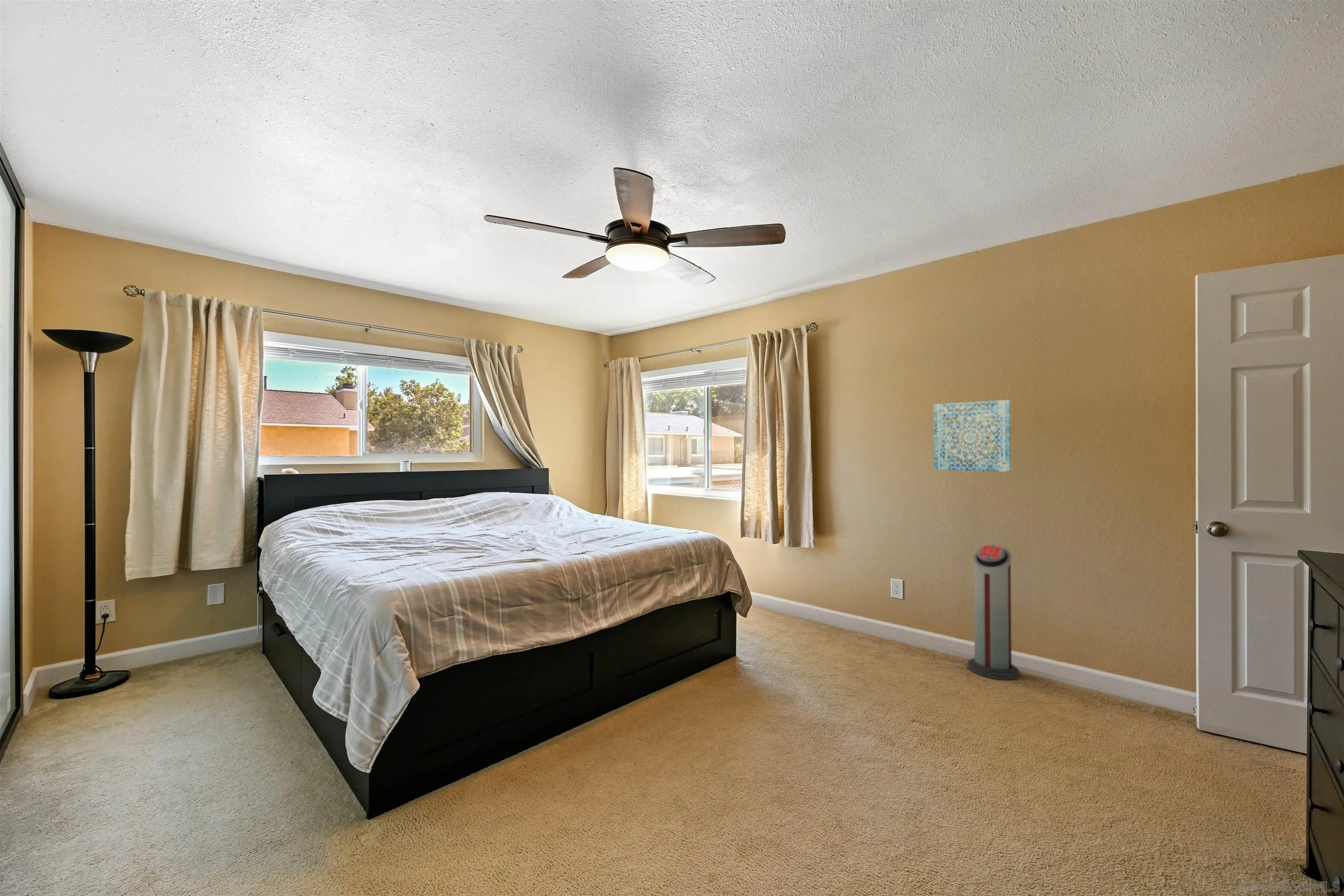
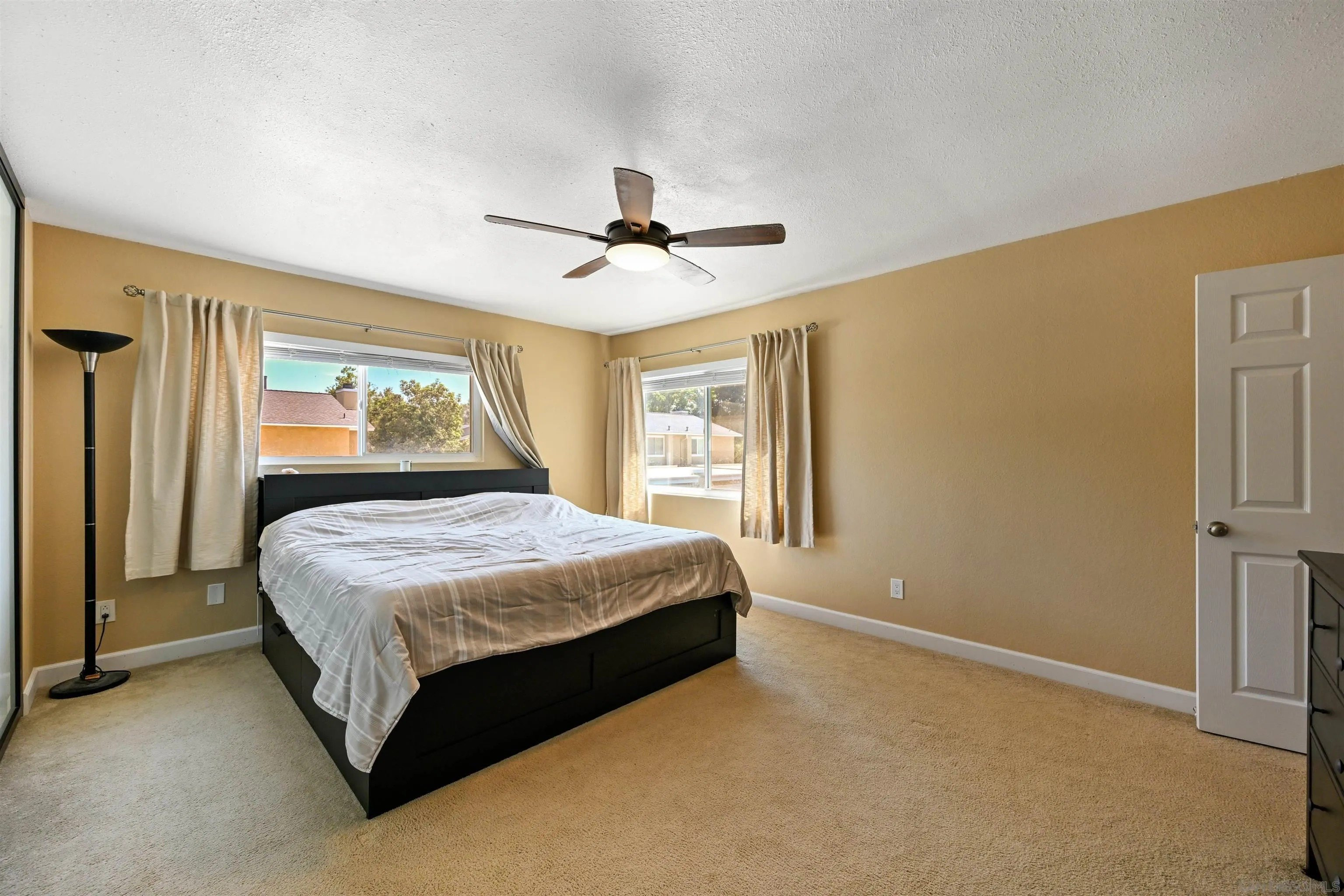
- wall art [933,399,1012,472]
- air purifier [967,544,1020,680]
